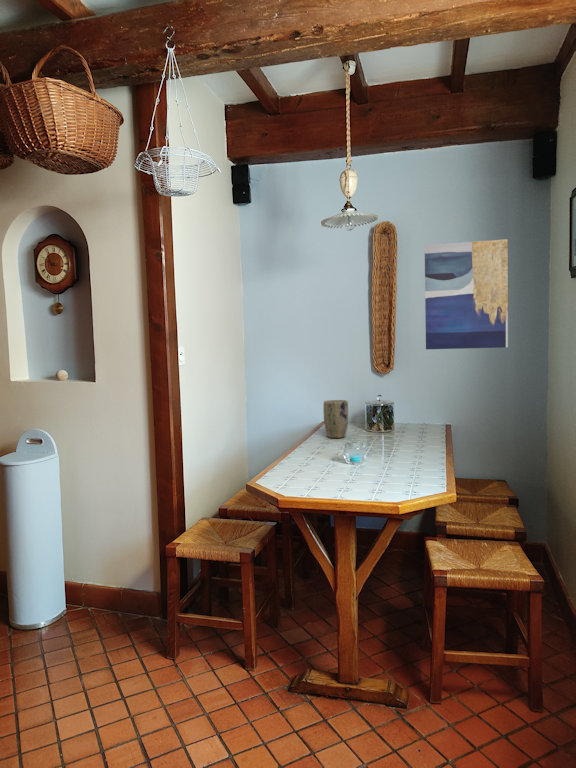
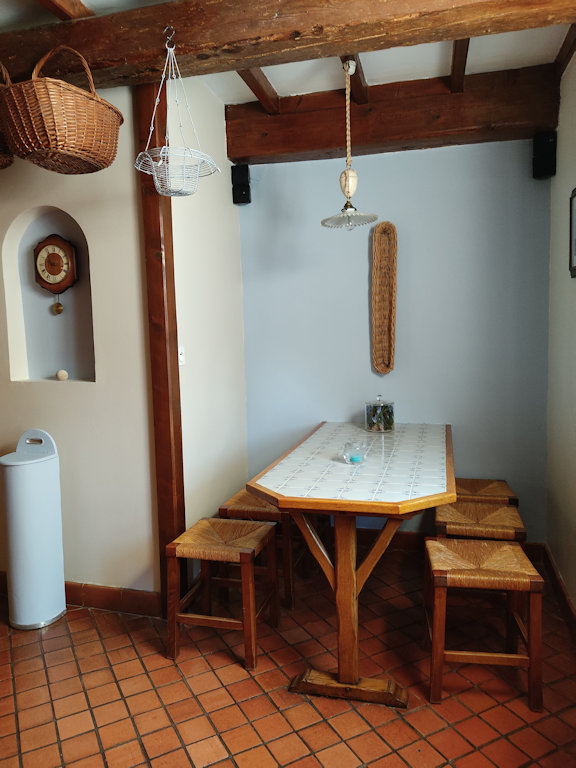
- plant pot [323,399,349,439]
- wall art [424,238,509,350]
